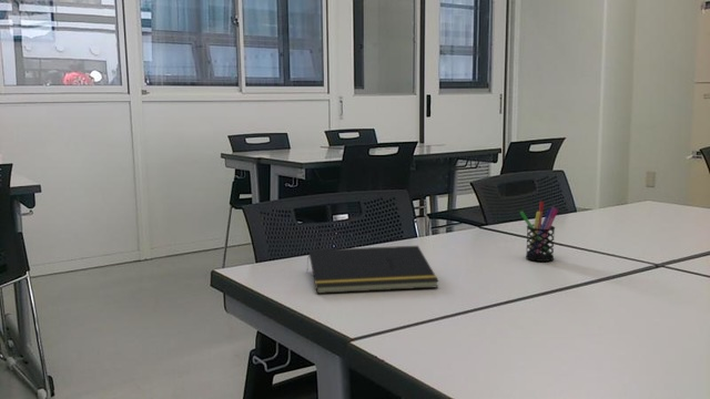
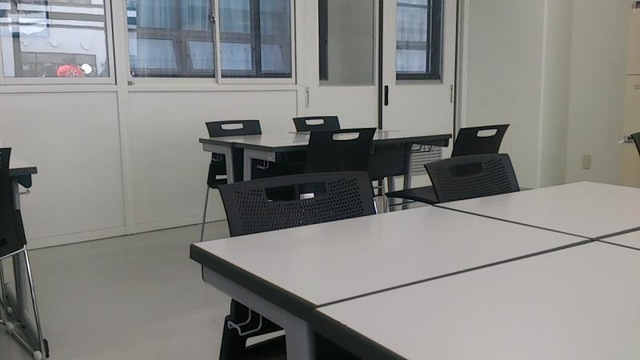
- pen holder [519,201,559,263]
- notepad [305,245,440,295]
